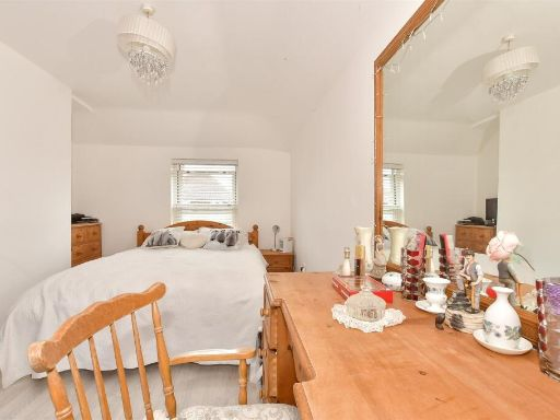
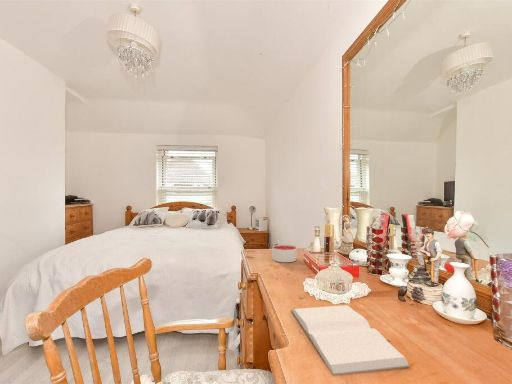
+ candle [271,244,298,263]
+ book [290,304,412,376]
